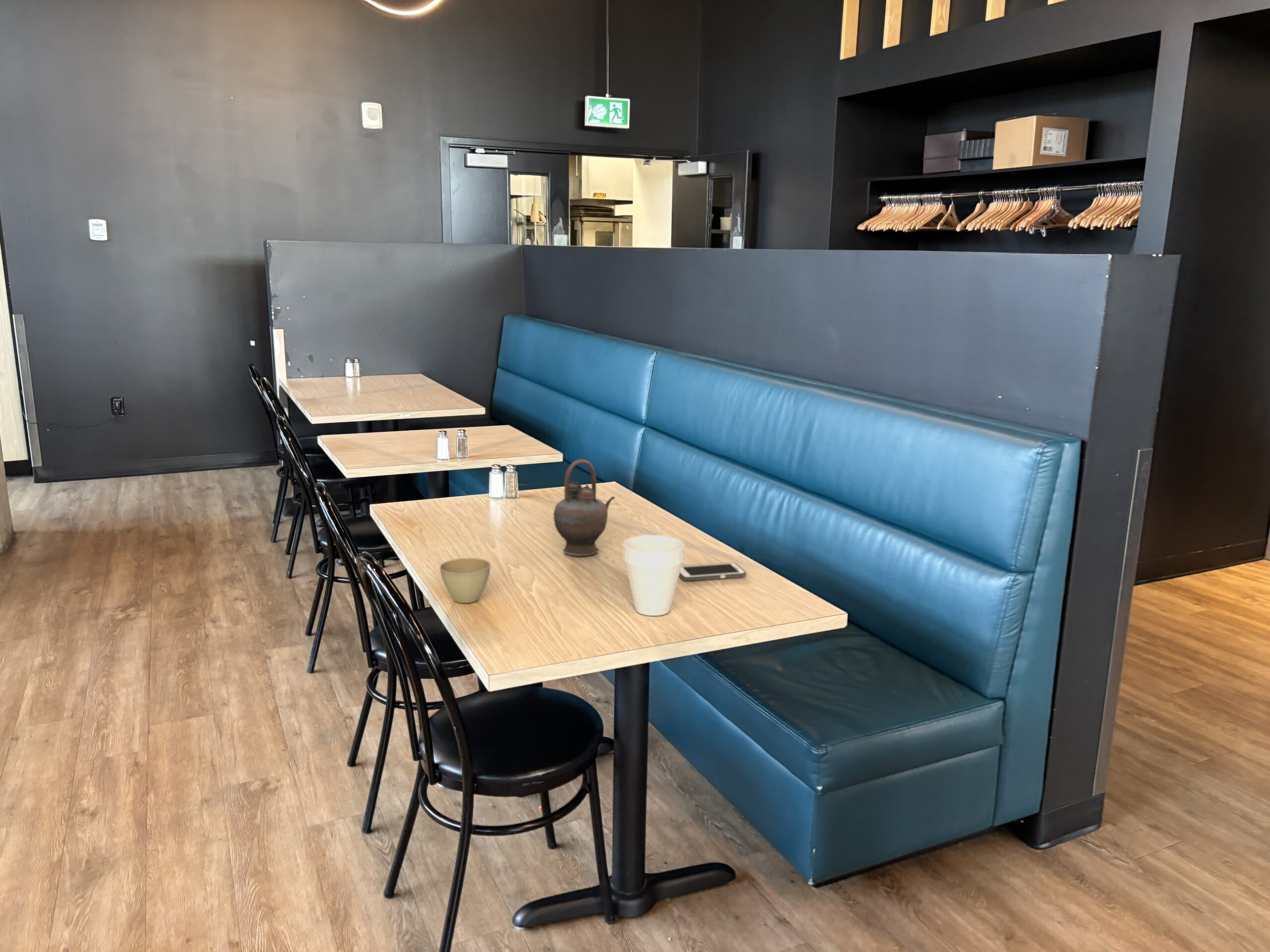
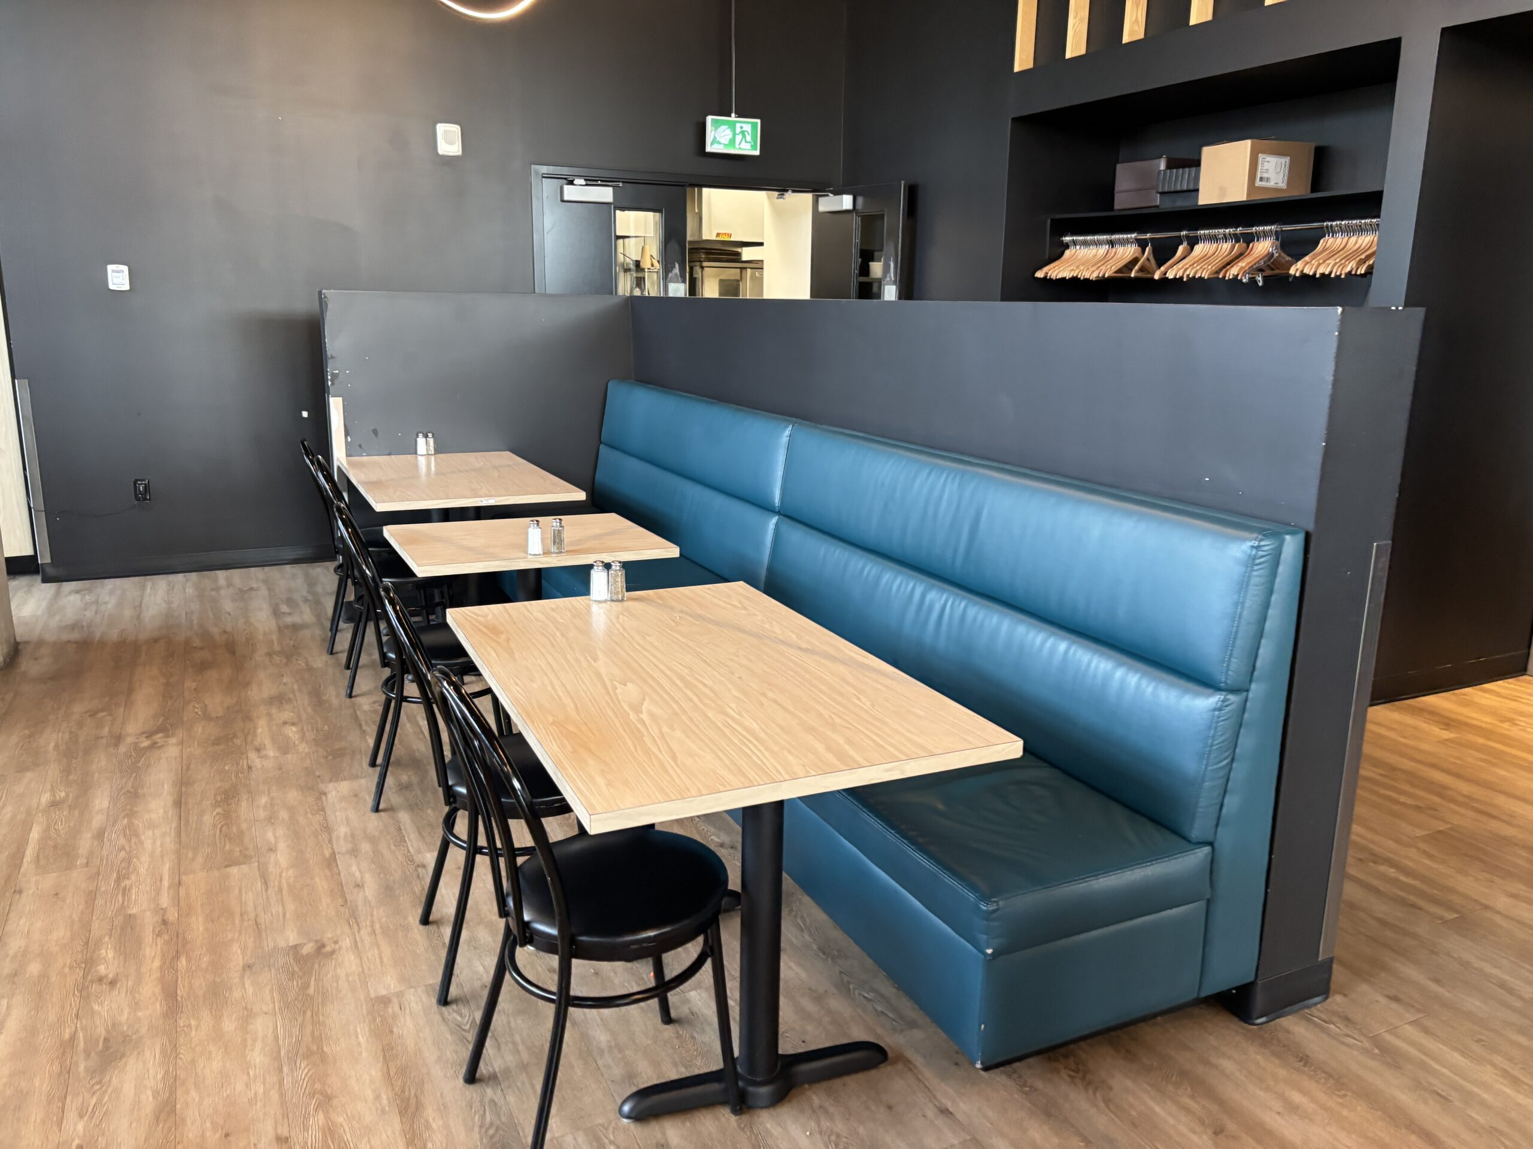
- cup [622,535,686,616]
- flower pot [439,557,491,603]
- teapot [553,459,616,556]
- cell phone [679,562,747,581]
